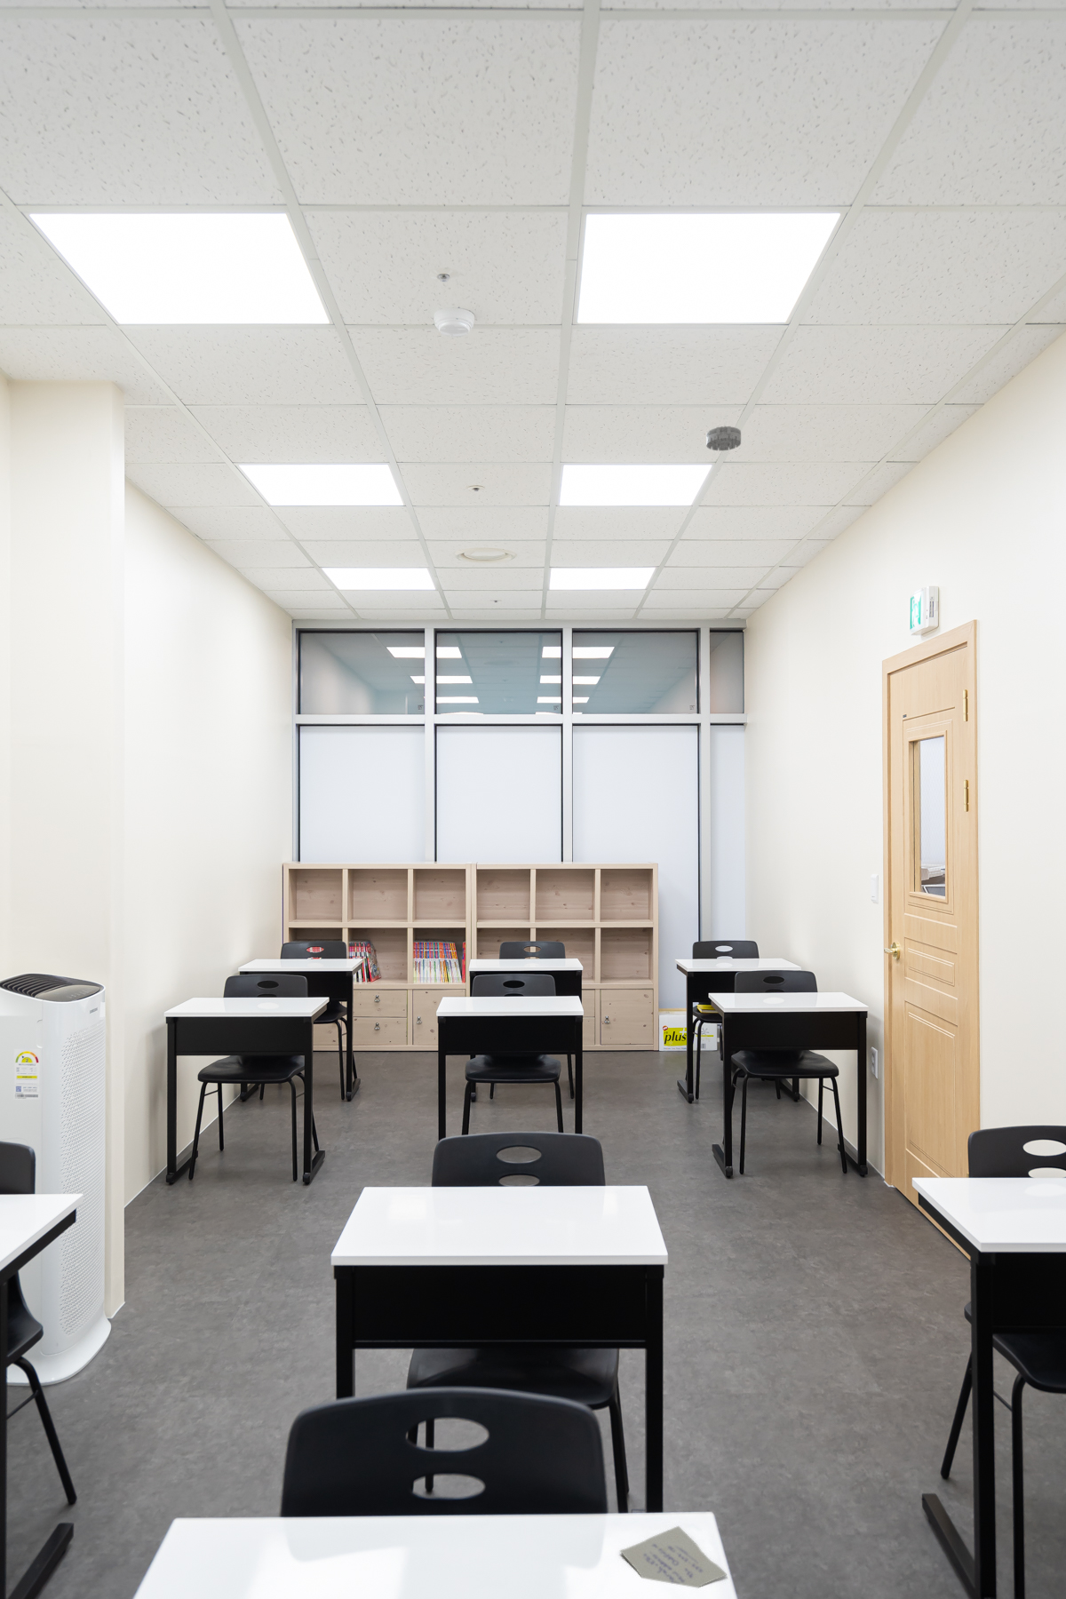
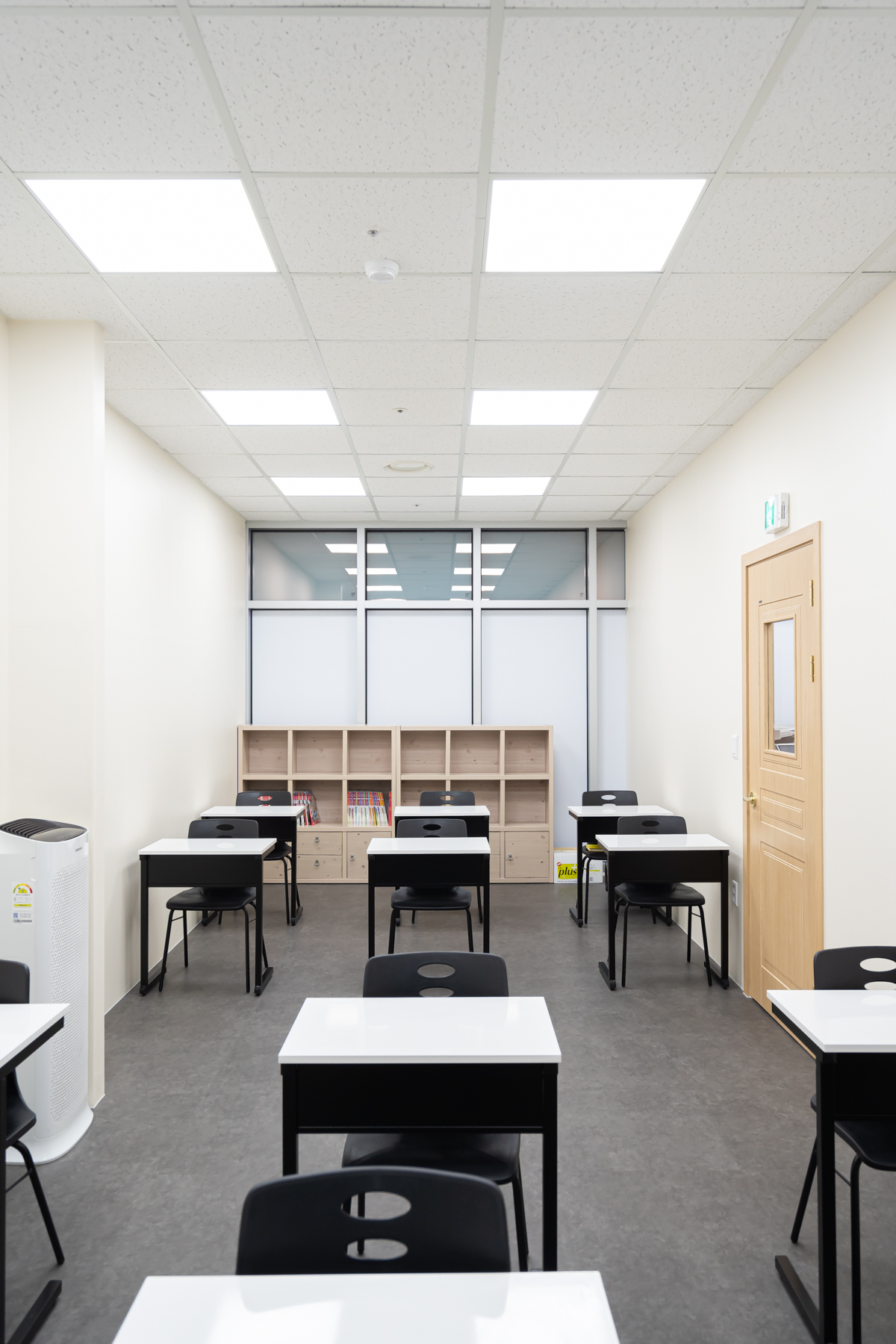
- smoke detector [706,426,741,451]
- sticky note [619,1525,728,1589]
